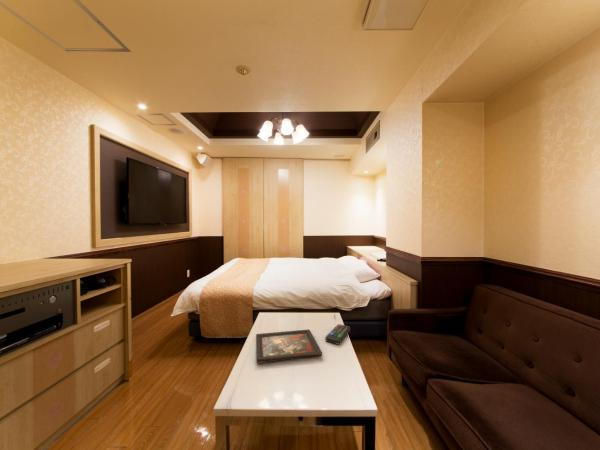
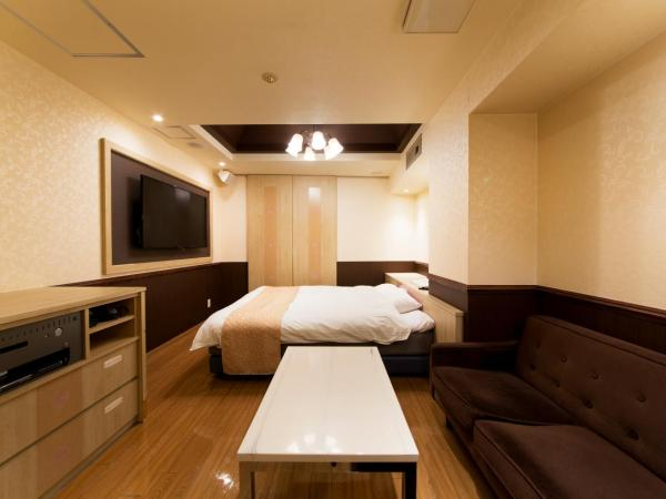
- remote control [324,323,351,346]
- decorative tray [255,328,323,364]
